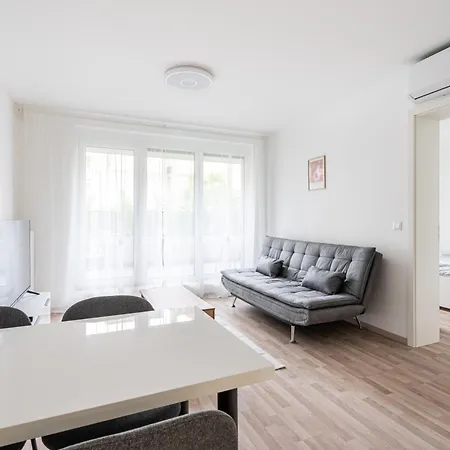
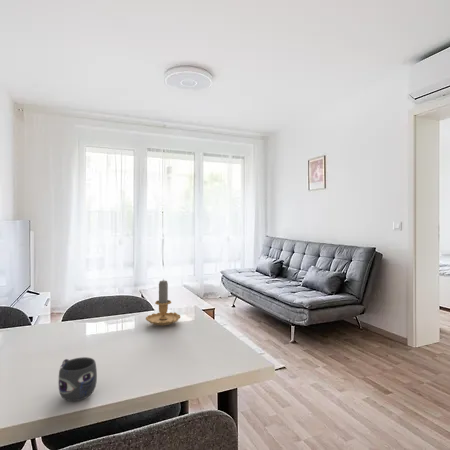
+ mug [57,356,98,402]
+ candle [145,279,182,327]
